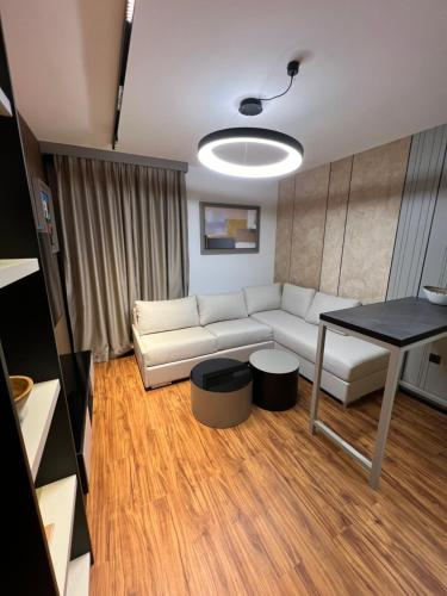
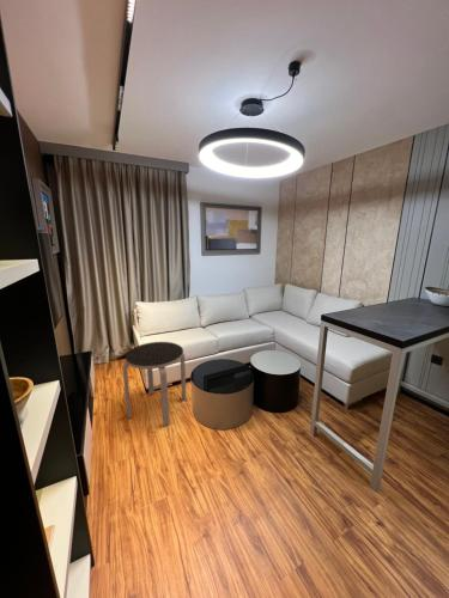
+ side table [121,341,188,427]
